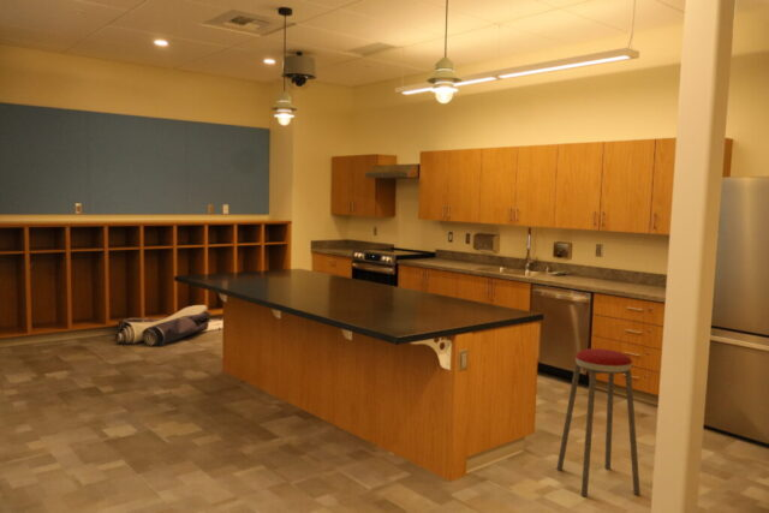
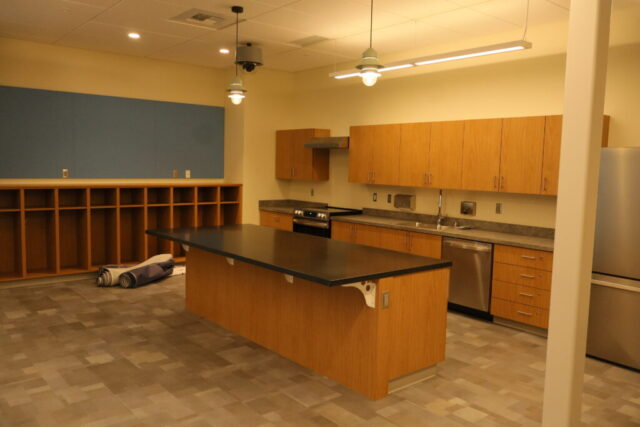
- music stool [555,347,642,497]
